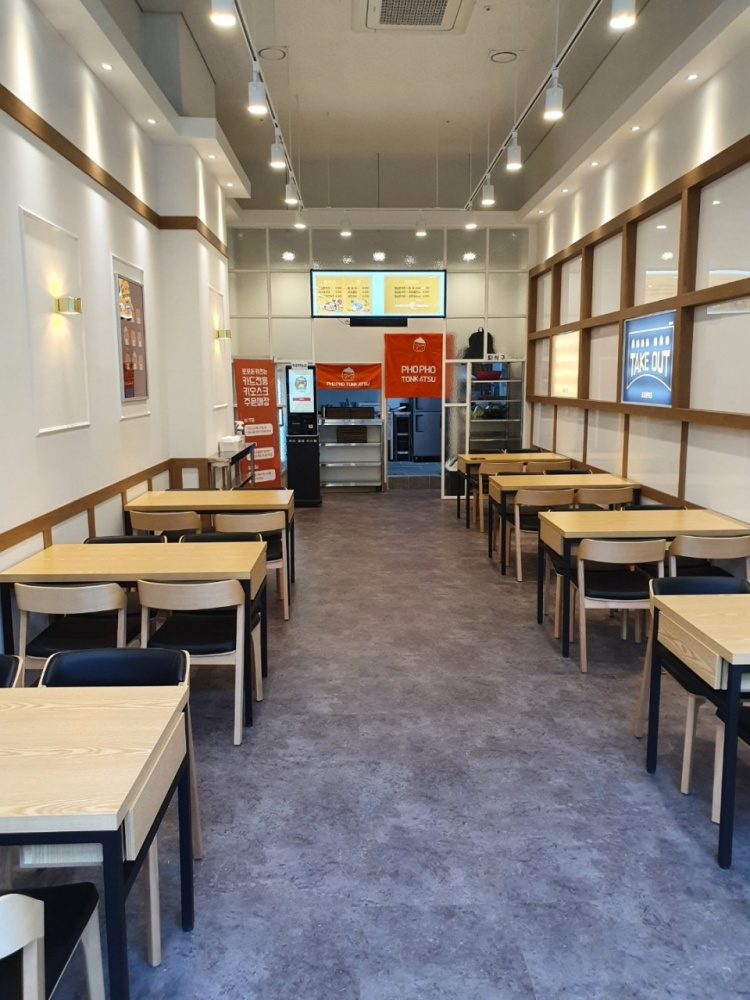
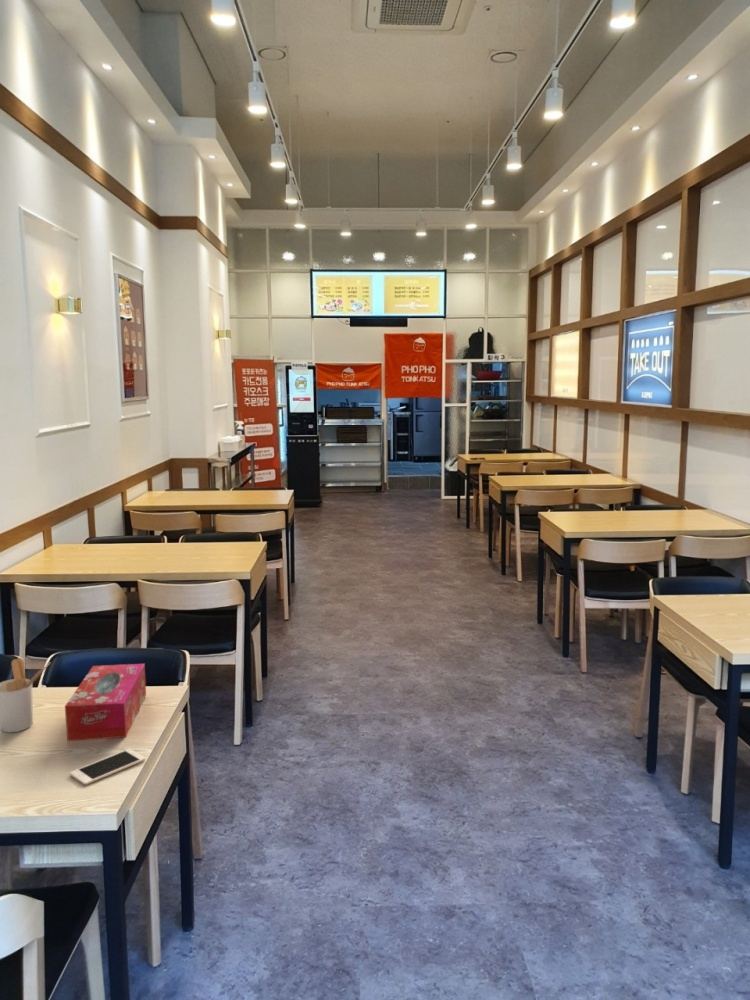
+ cell phone [69,748,146,786]
+ tissue box [64,663,147,742]
+ utensil holder [0,657,52,733]
